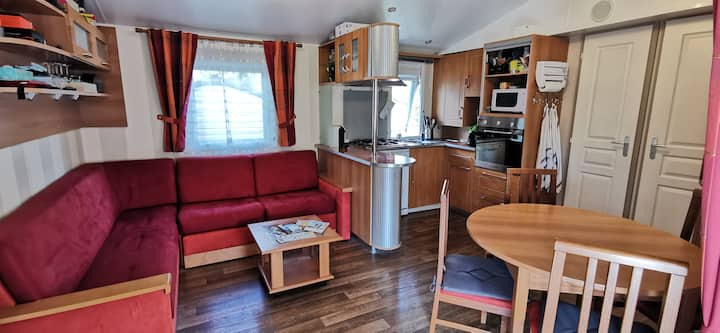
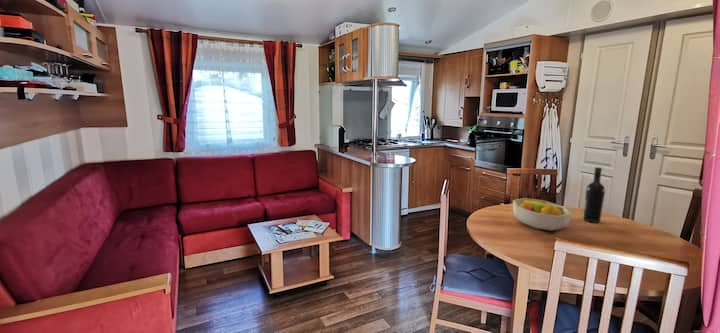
+ fruit bowl [512,197,572,232]
+ wine bottle [583,166,606,224]
